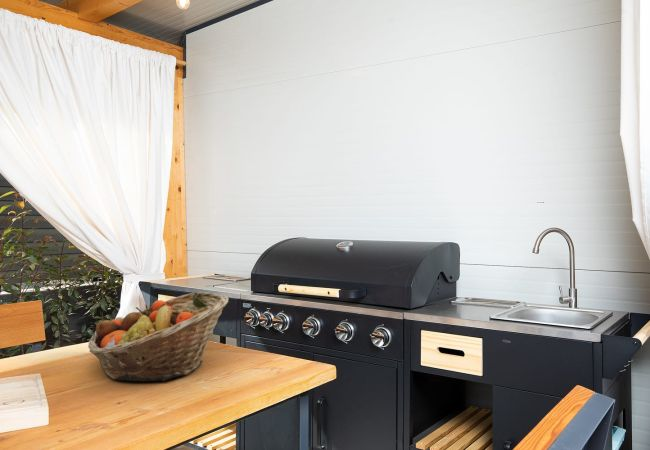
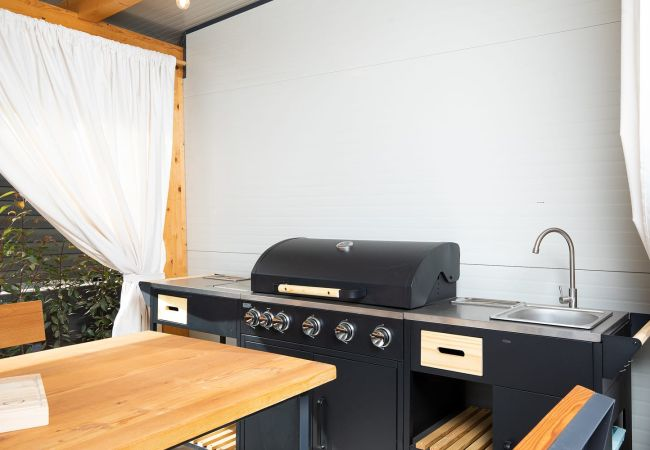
- fruit basket [87,291,229,382]
